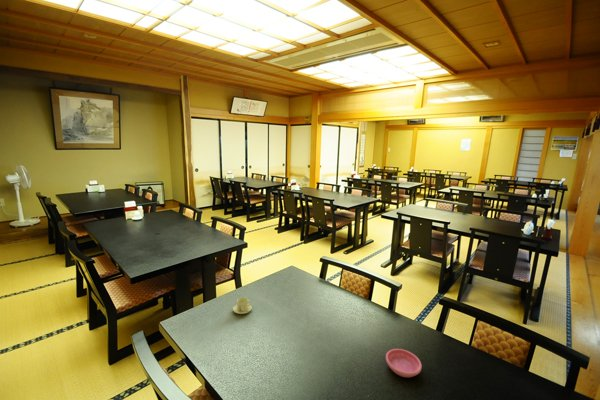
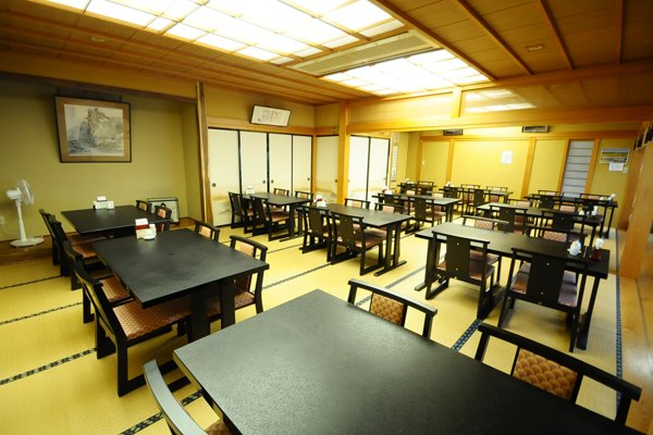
- saucer [385,348,423,378]
- chinaware [232,297,253,315]
